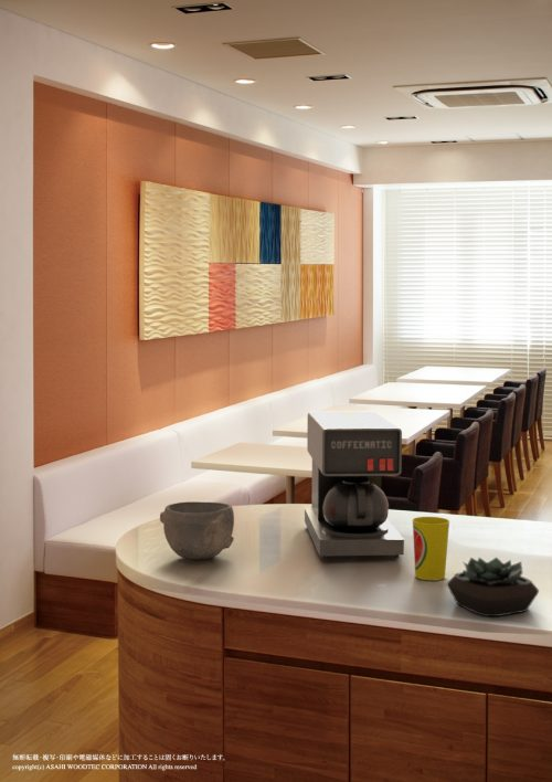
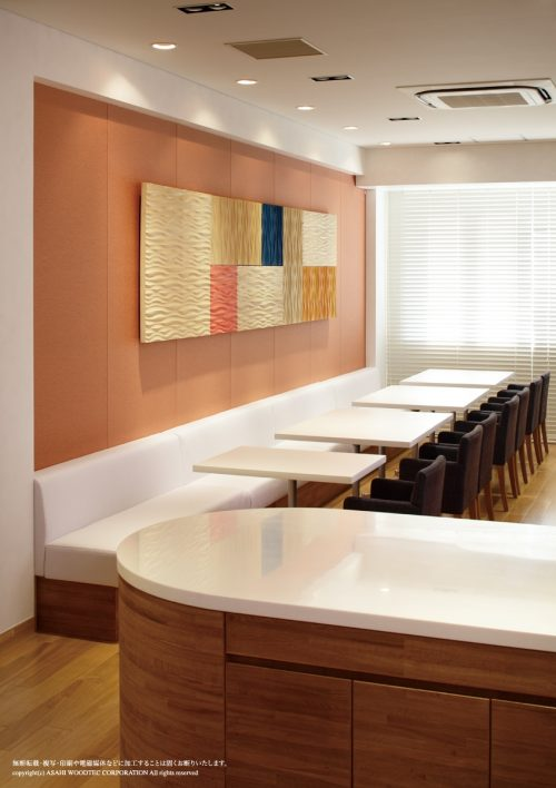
- bowl [159,500,235,560]
- cup [412,516,450,581]
- coffee maker [304,411,405,560]
- succulent plant [446,557,540,617]
